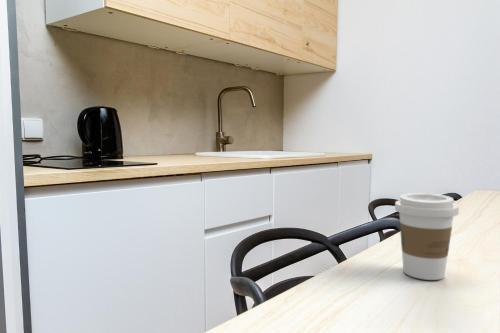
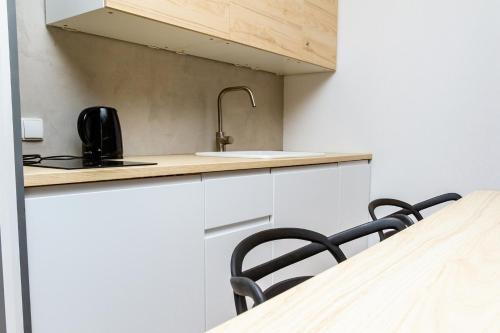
- coffee cup [394,192,460,281]
